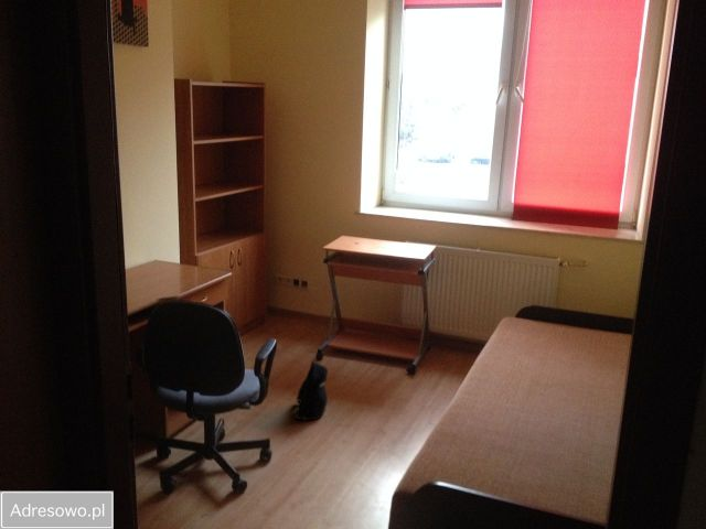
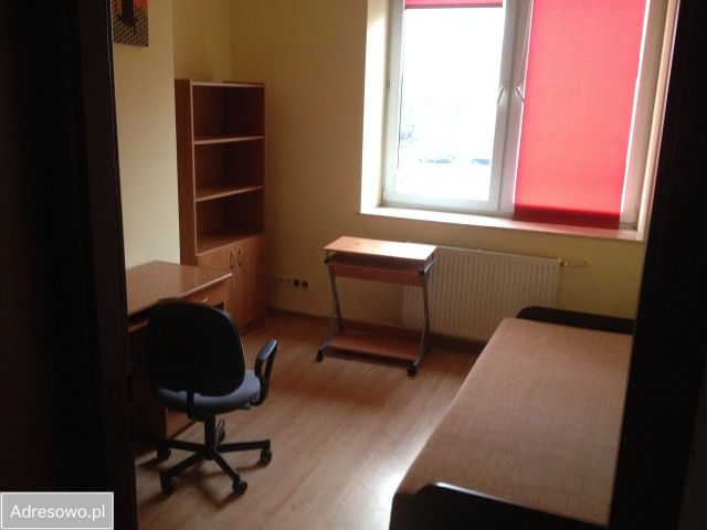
- backpack [293,359,329,421]
